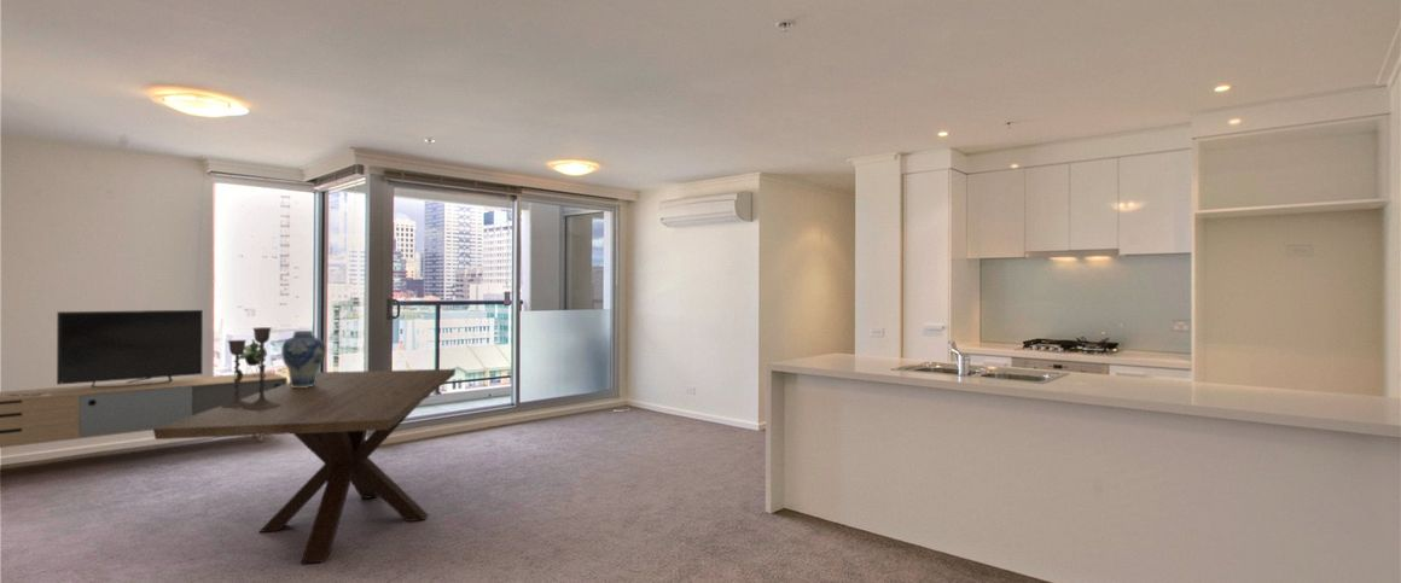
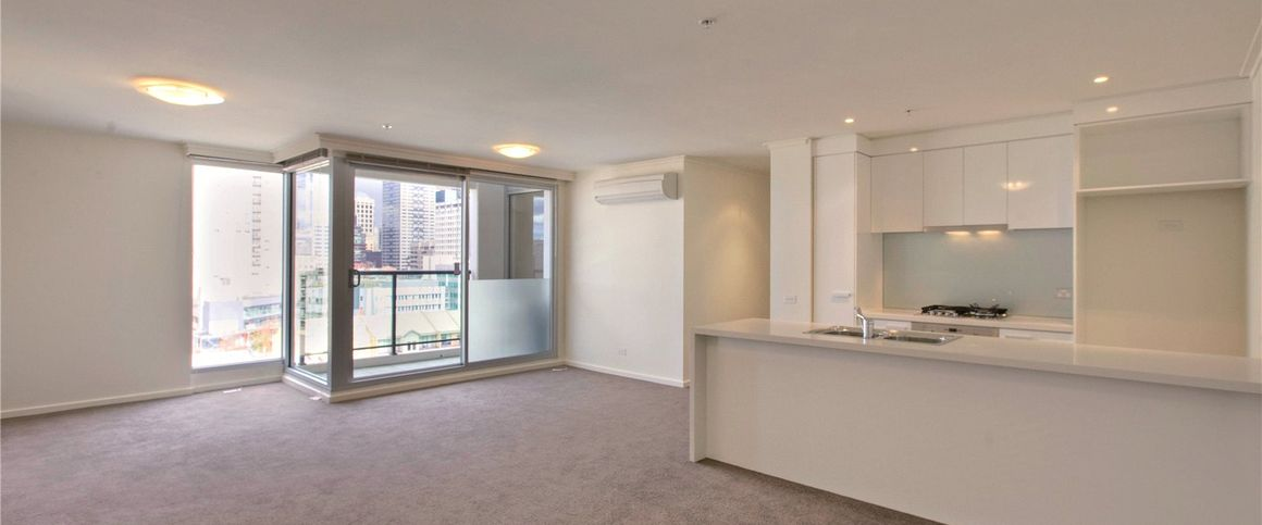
- vase [280,330,326,387]
- dining table [152,368,457,565]
- media console [0,309,289,449]
- candlestick [221,326,281,409]
